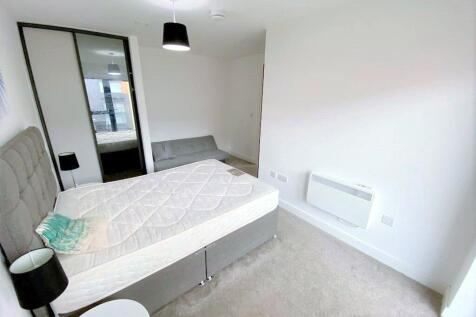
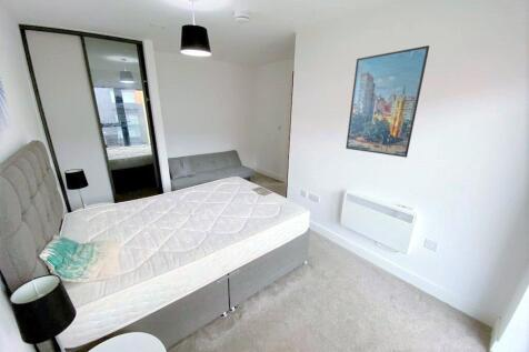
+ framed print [345,44,430,159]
